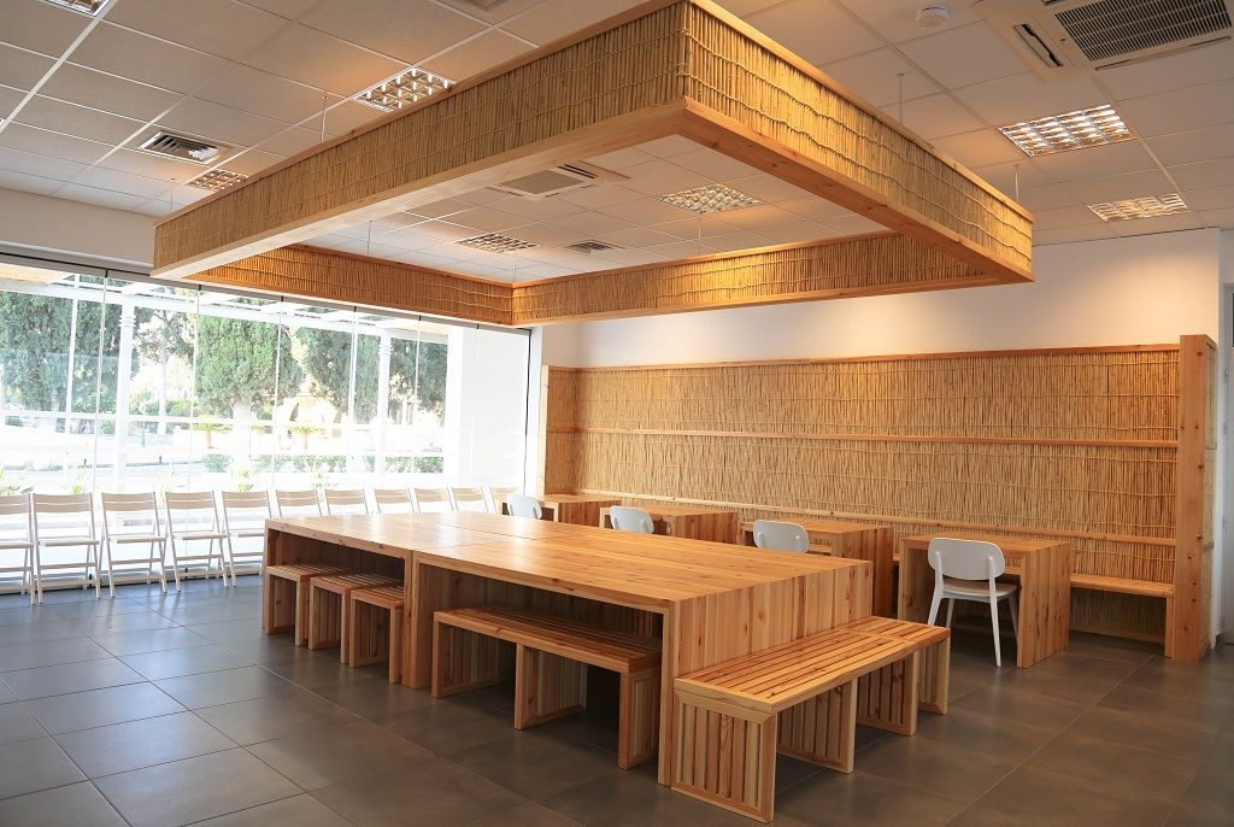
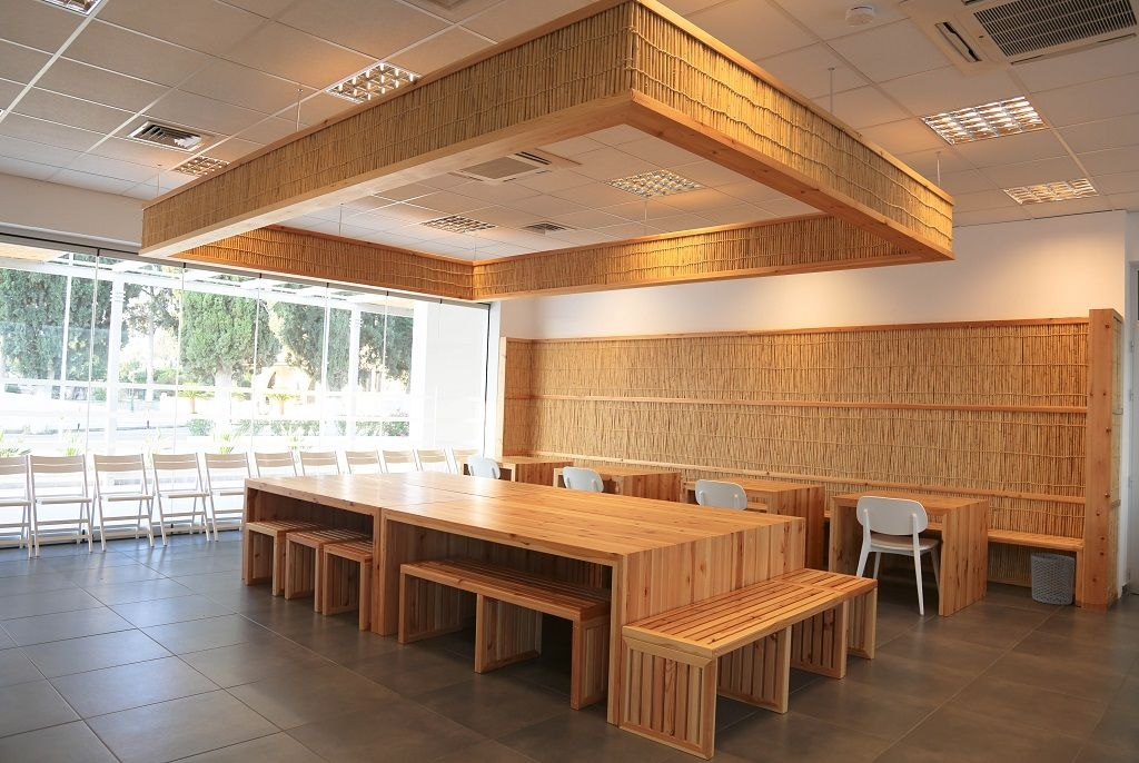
+ waste bin [1030,552,1076,606]
